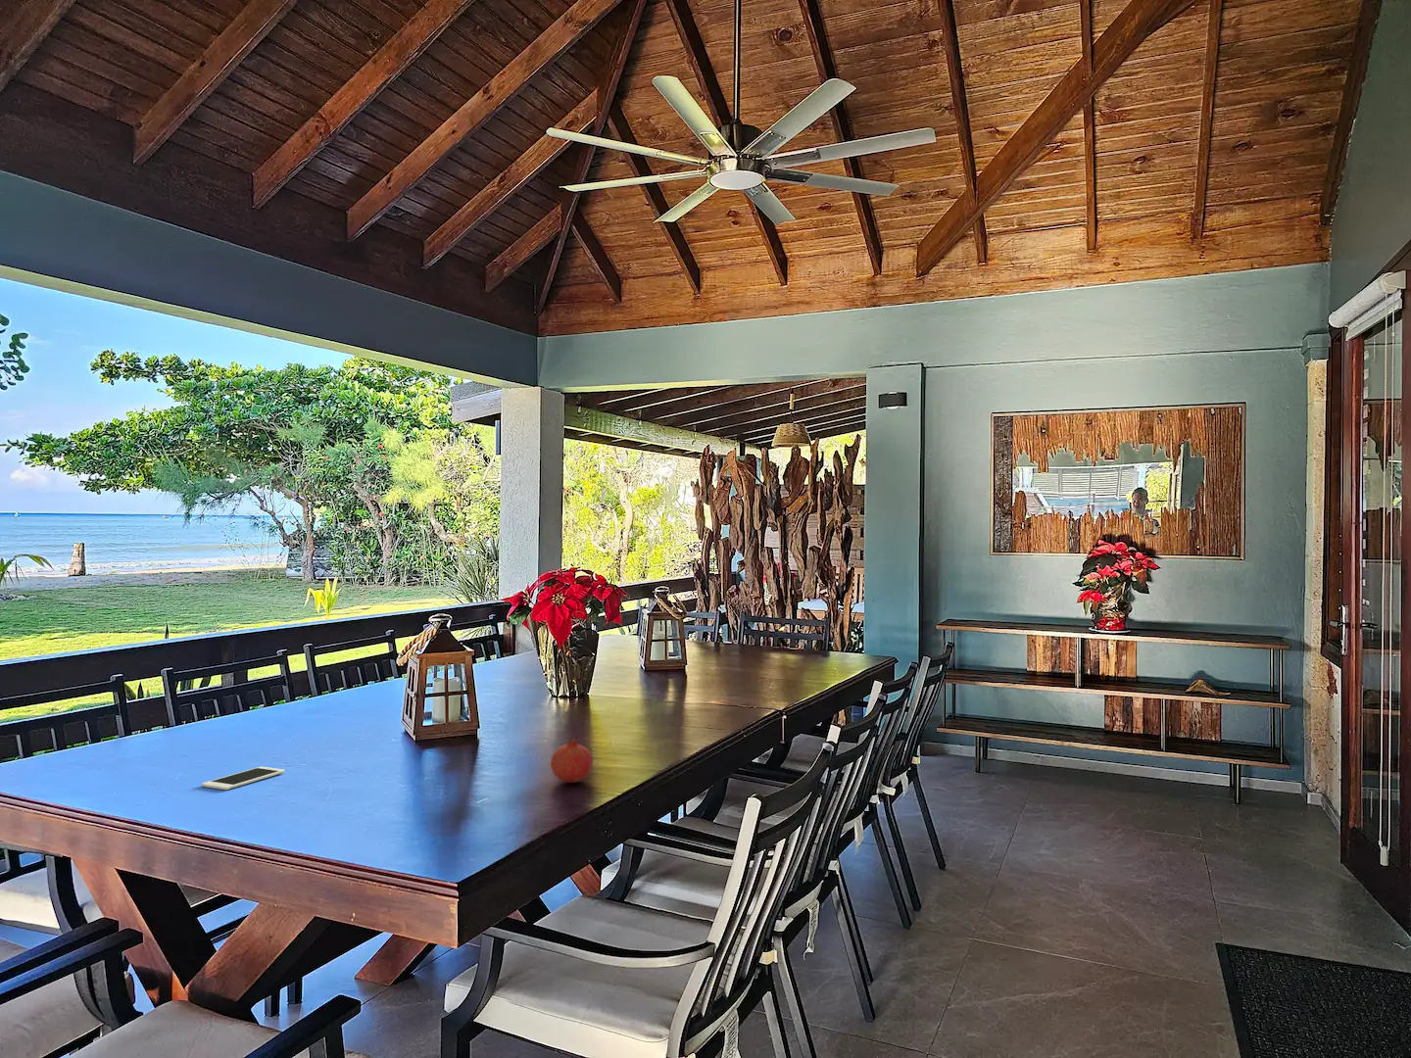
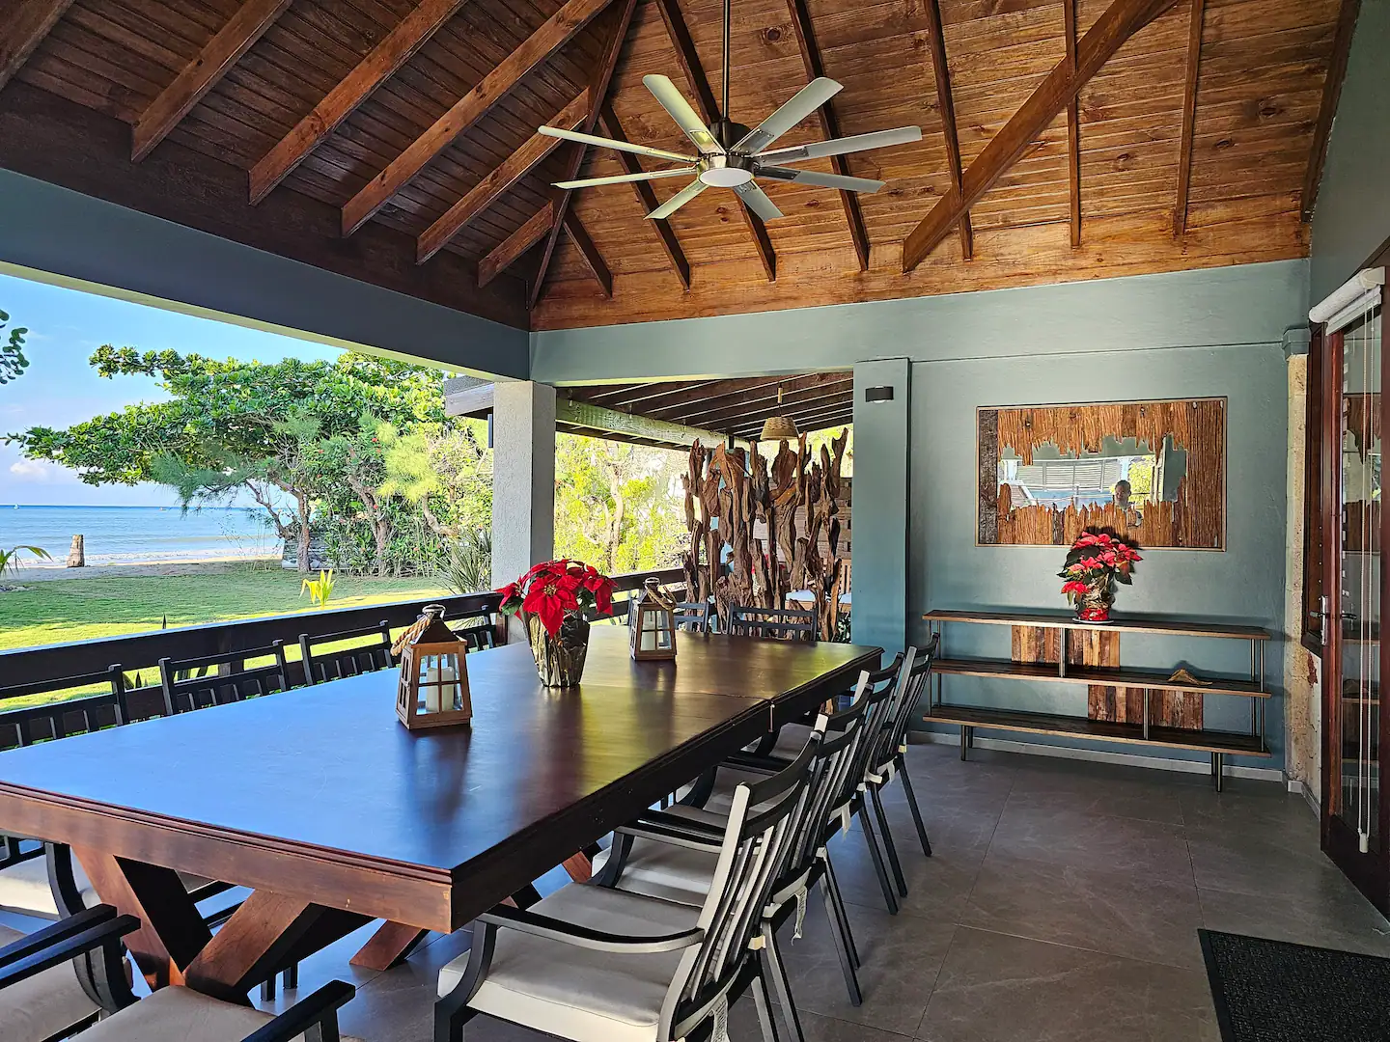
- cell phone [201,766,287,790]
- fruit [550,737,593,783]
